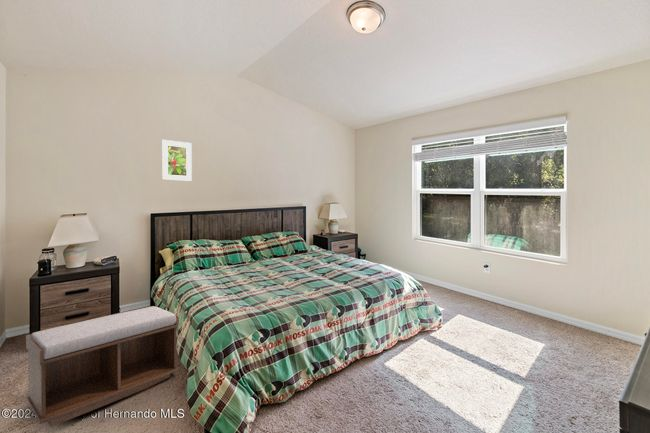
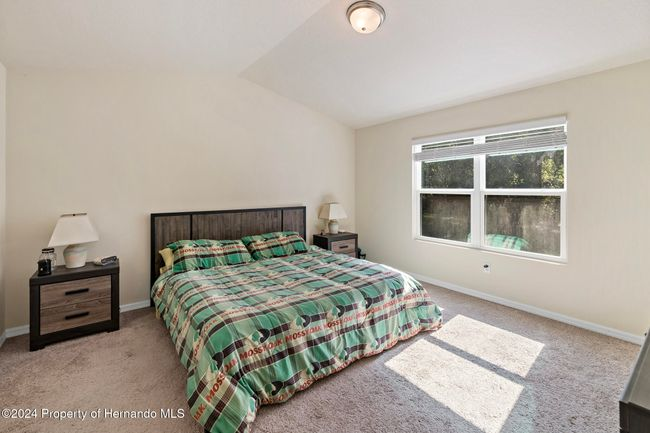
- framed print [161,139,193,182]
- bench [25,305,180,428]
